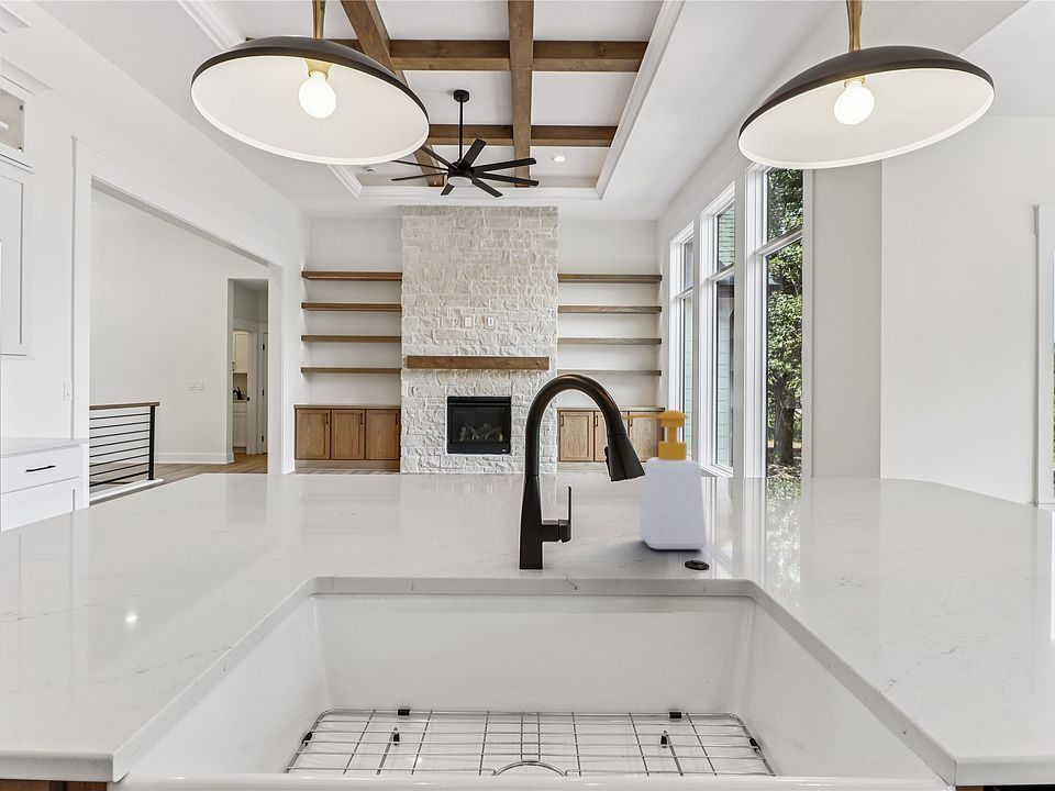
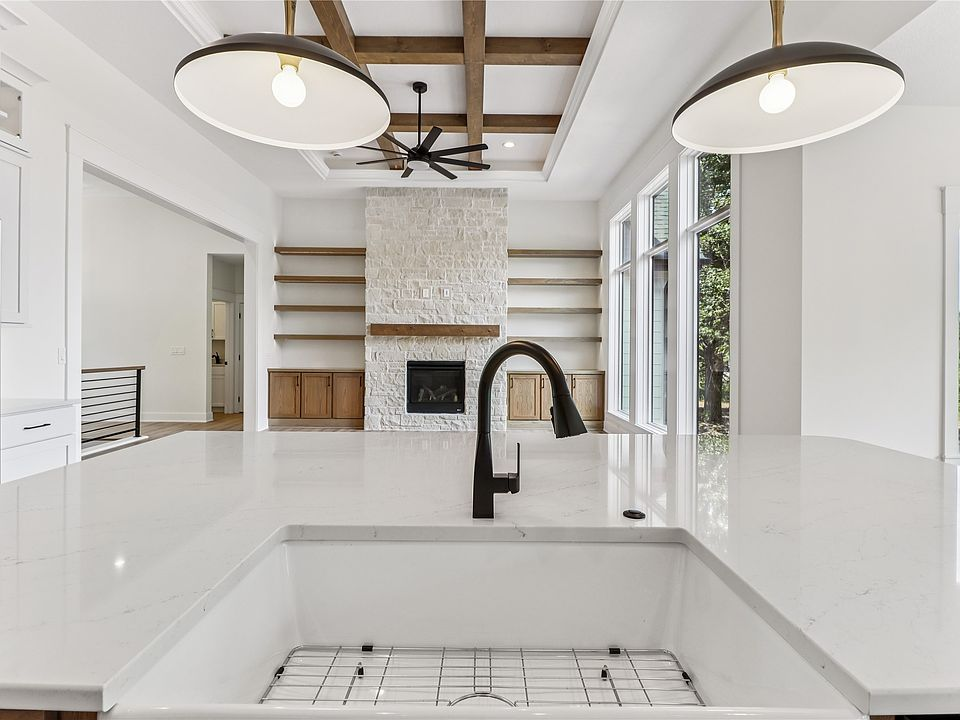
- soap bottle [621,409,708,550]
